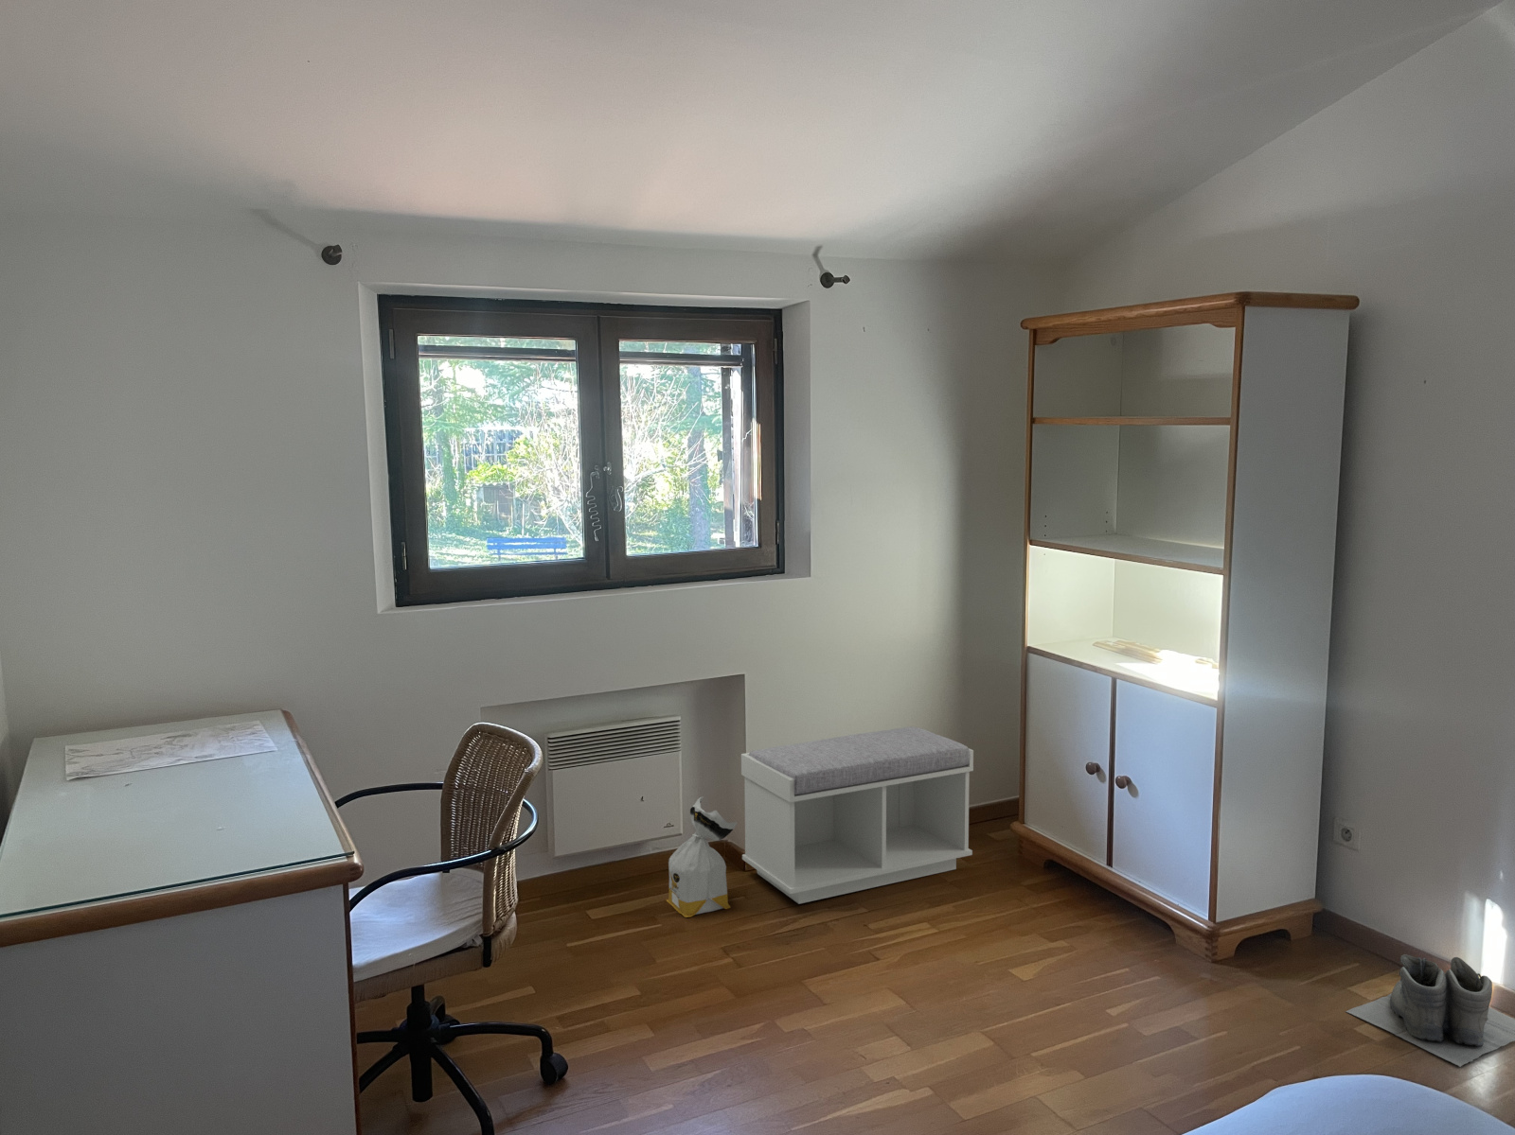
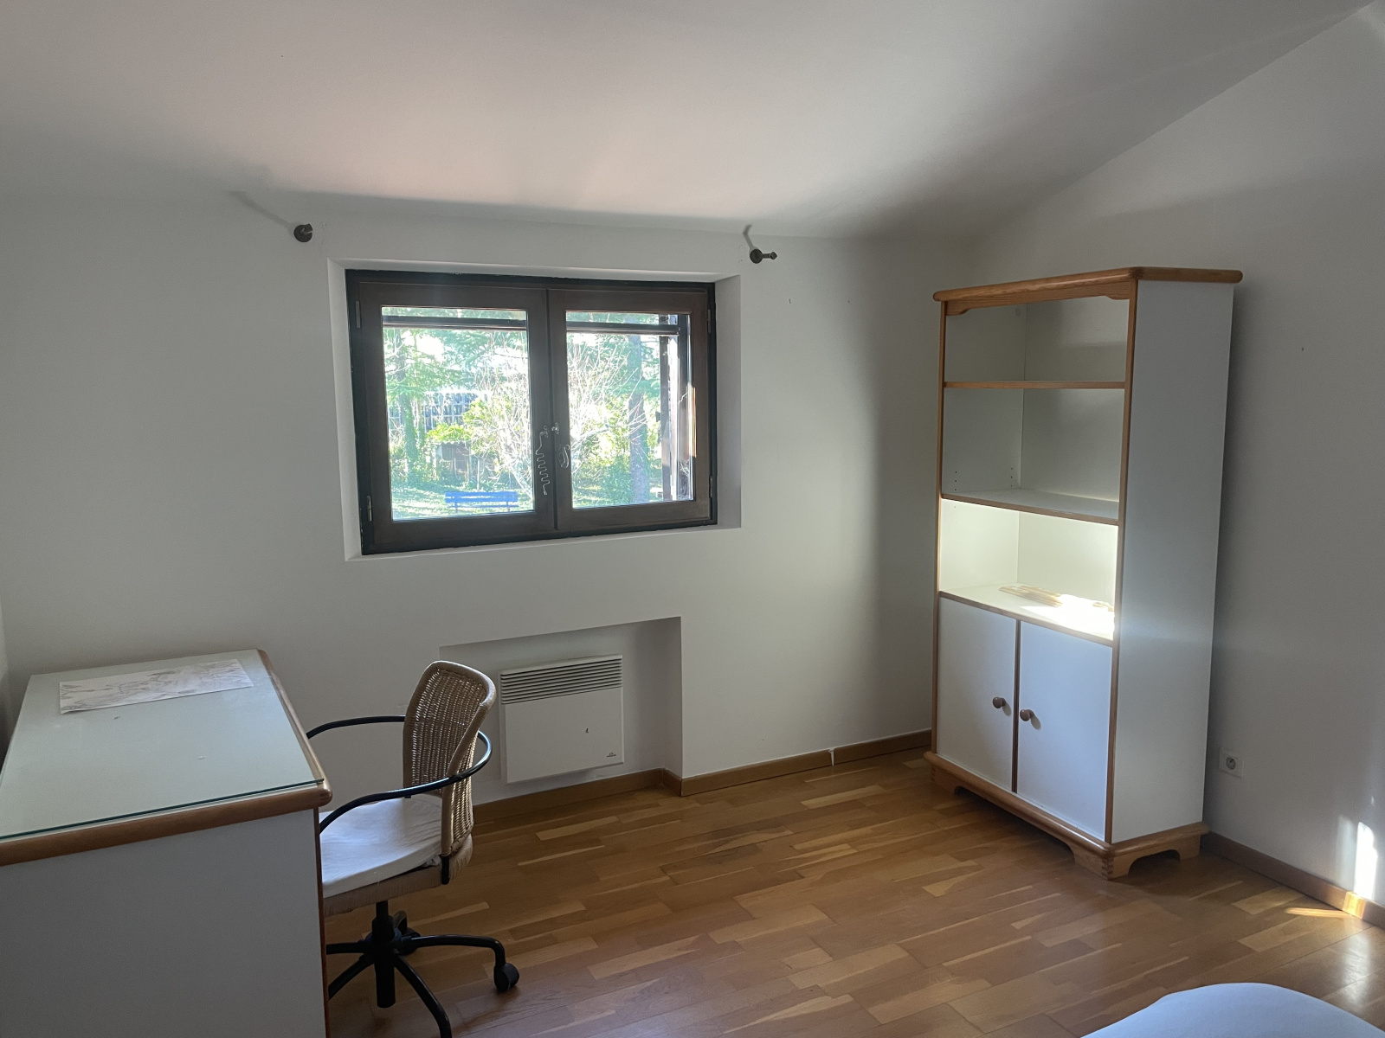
- bag [666,795,737,918]
- boots [1344,954,1515,1068]
- bench [741,725,975,905]
